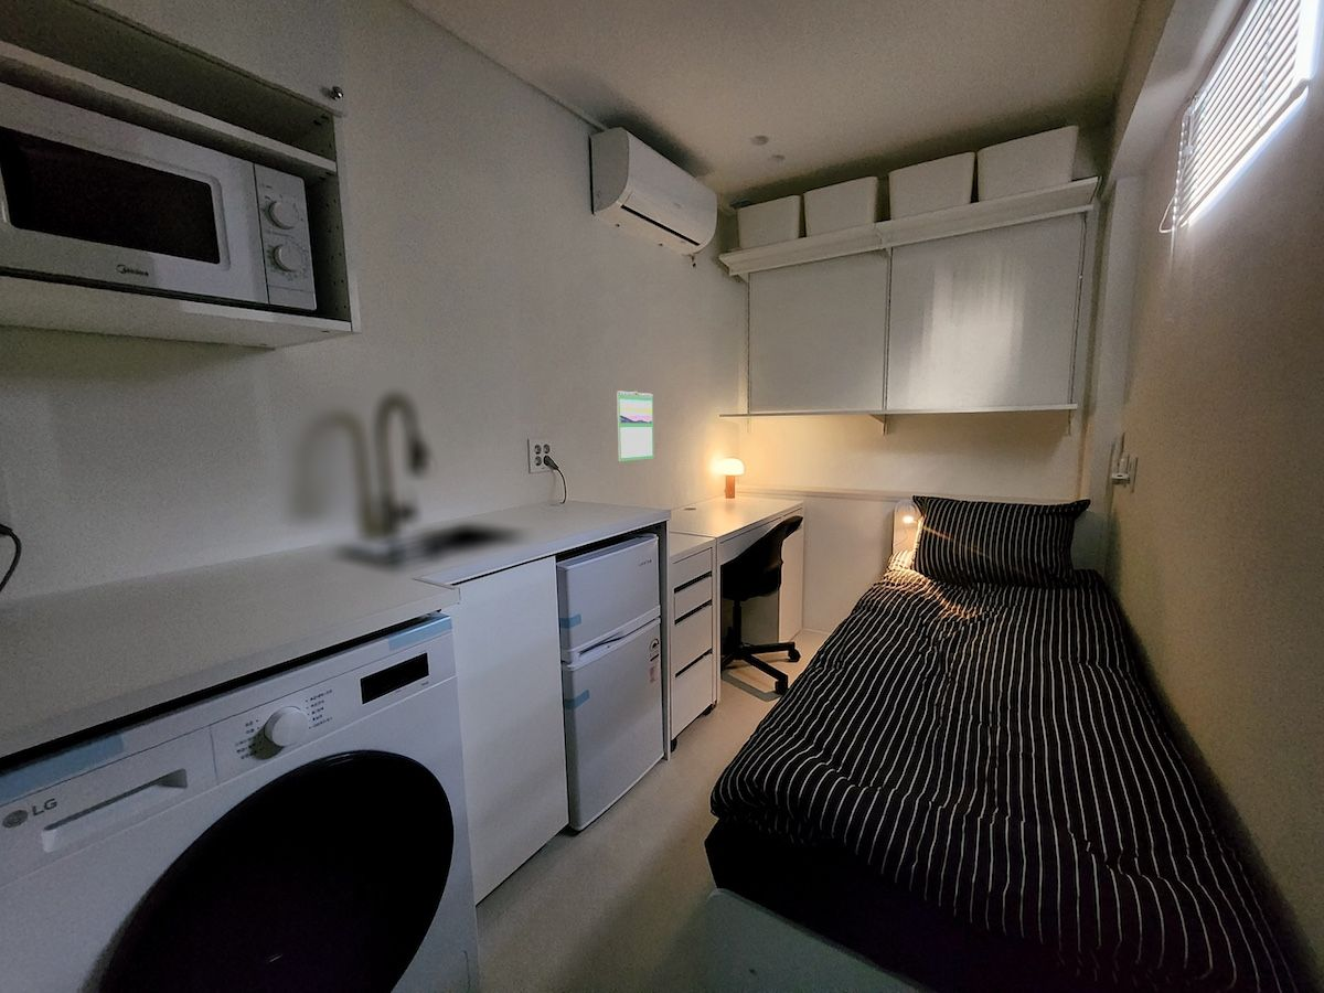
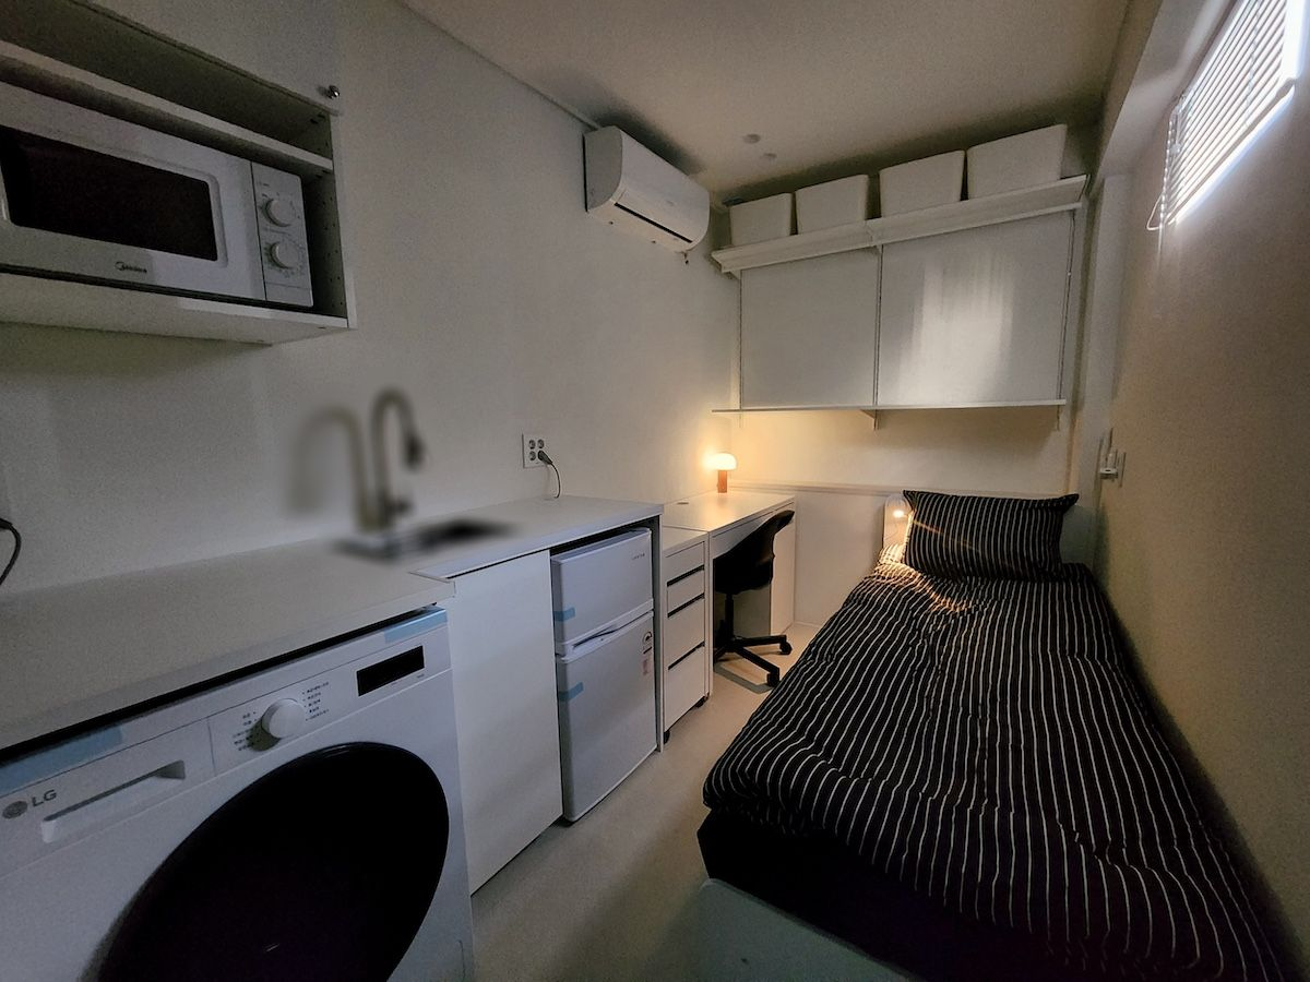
- calendar [616,391,655,462]
